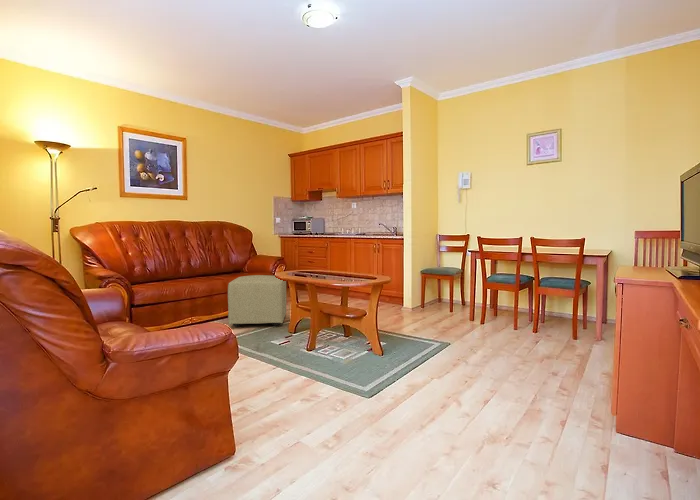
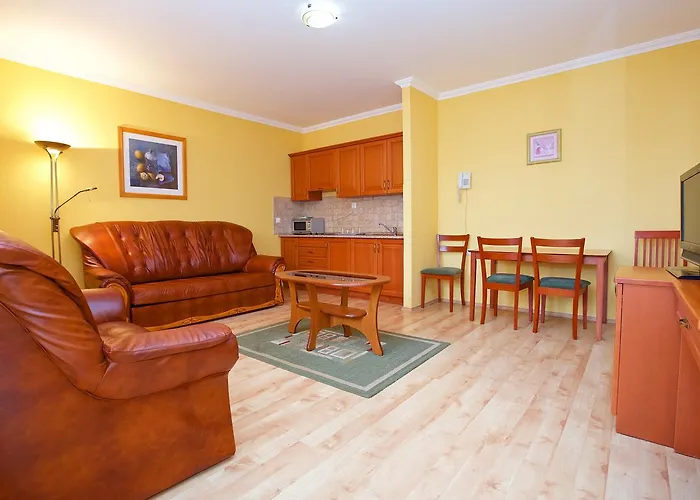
- ottoman [227,274,288,328]
